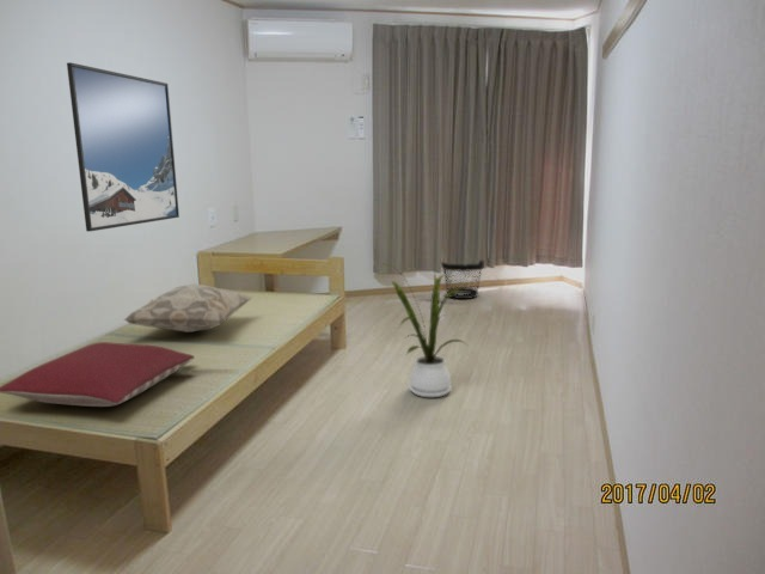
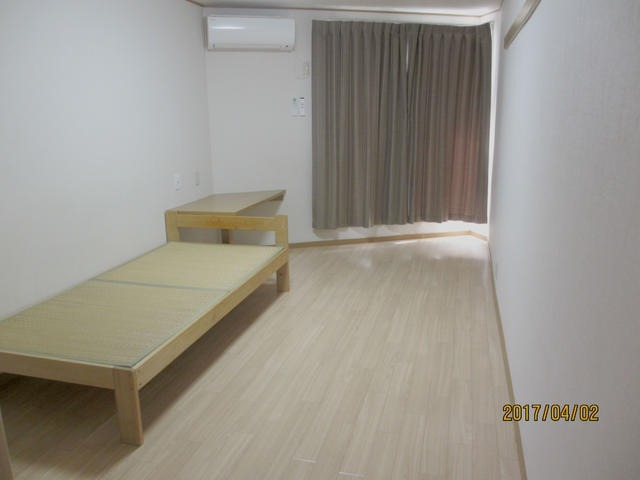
- decorative pillow [122,282,253,334]
- wastebasket [440,259,485,300]
- house plant [380,262,467,398]
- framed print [66,61,180,232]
- pillow [0,341,196,408]
